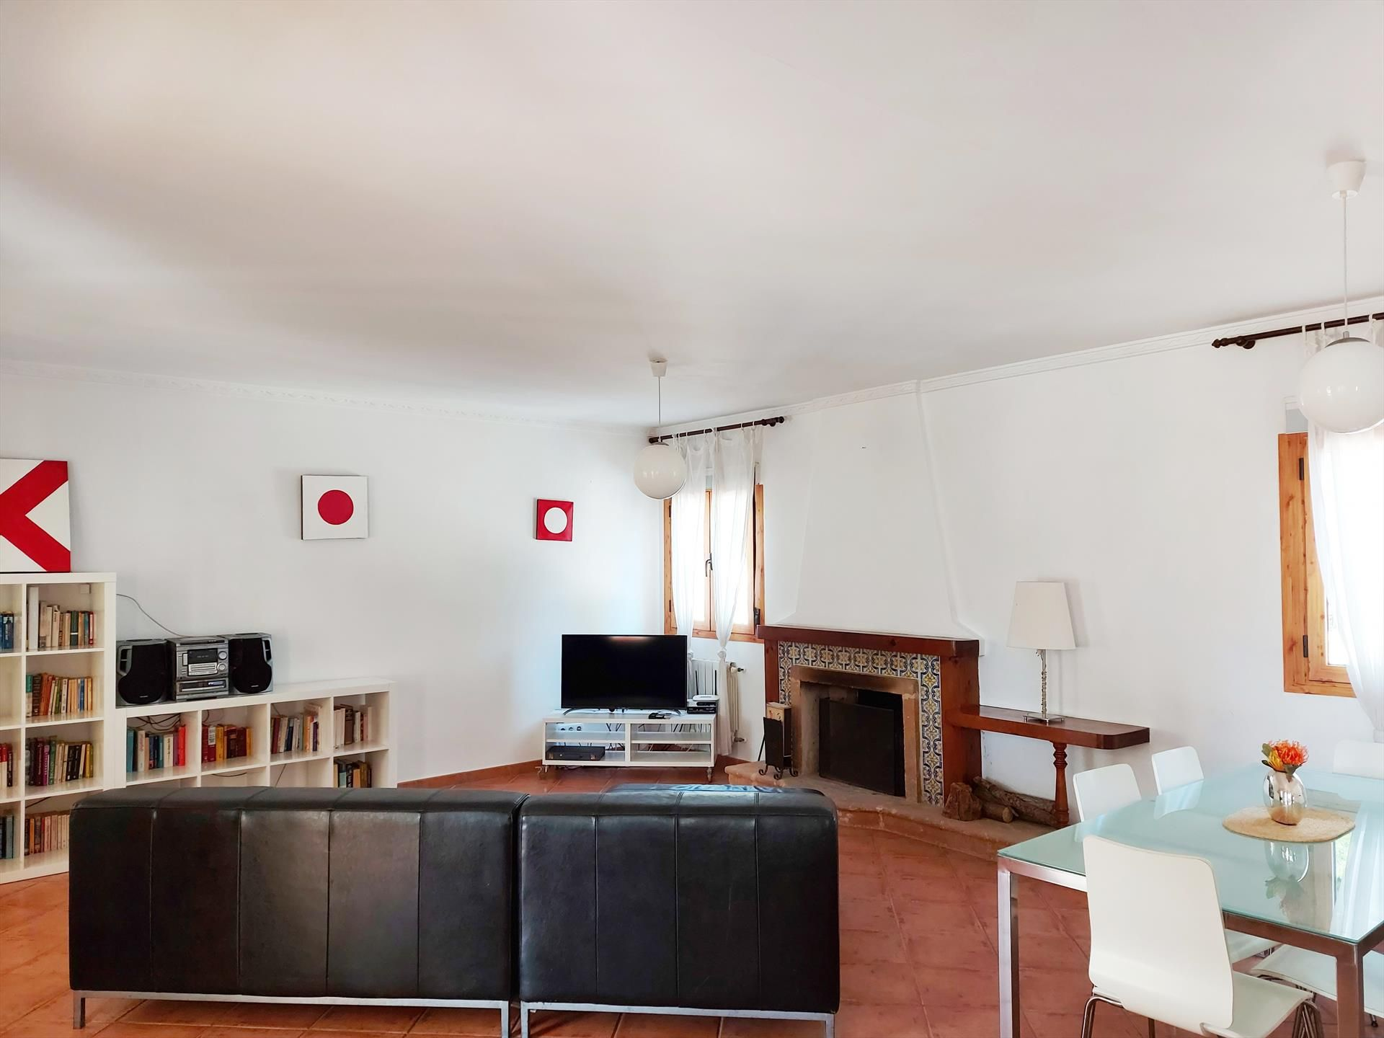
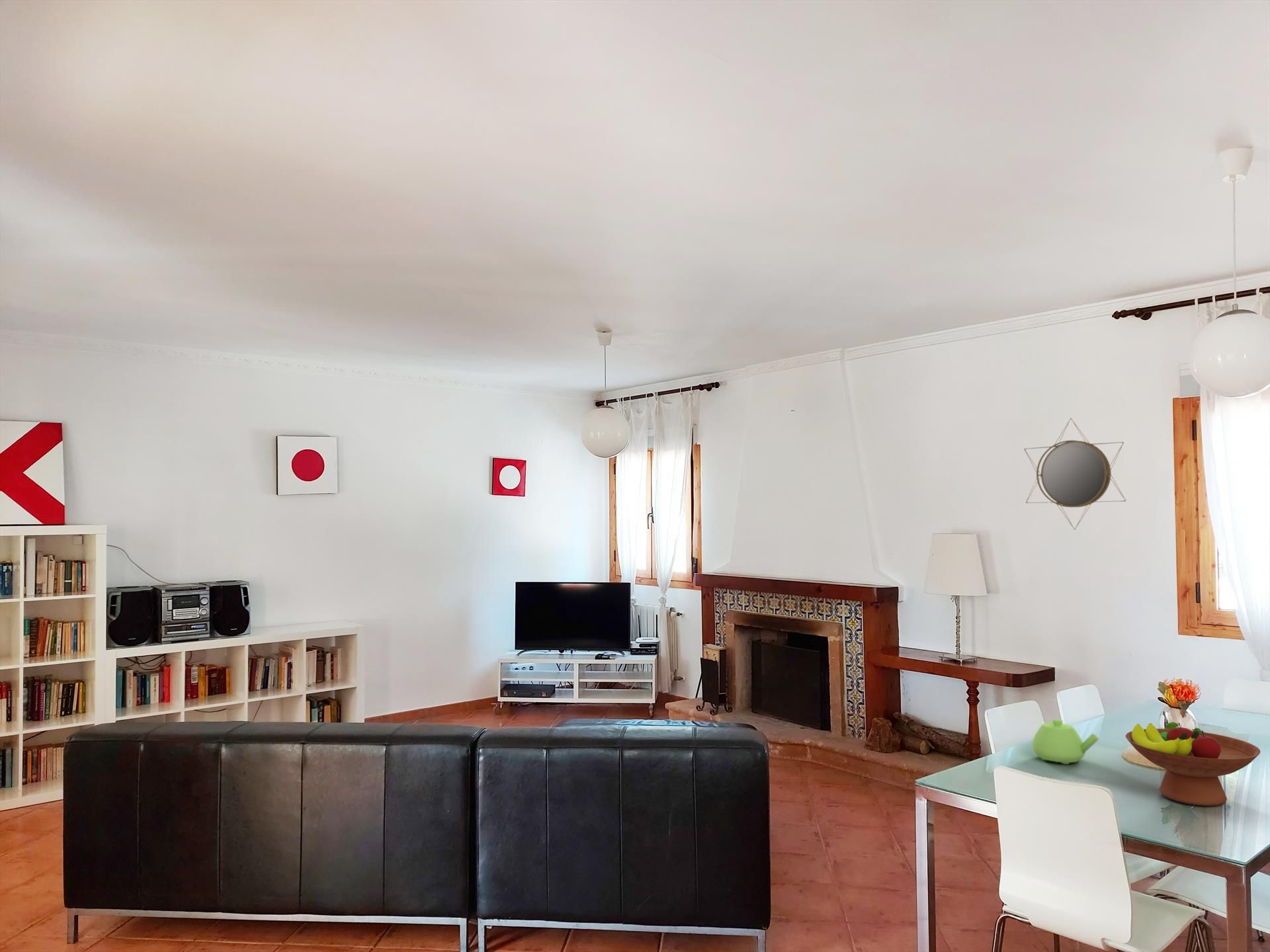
+ teapot [1032,719,1099,765]
+ fruit bowl [1125,721,1261,807]
+ home mirror [1023,417,1126,531]
